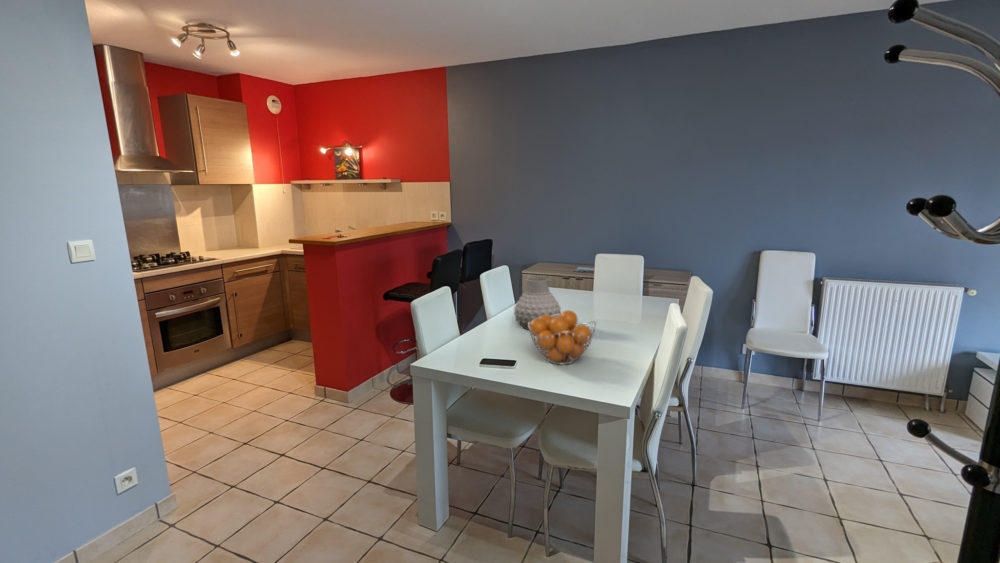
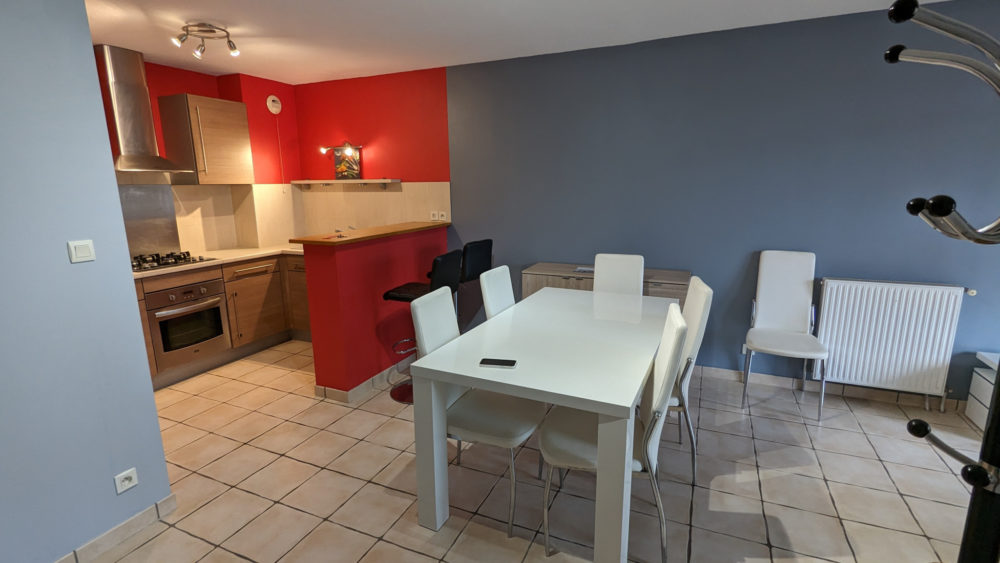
- vase [513,277,562,330]
- fruit basket [528,309,597,366]
